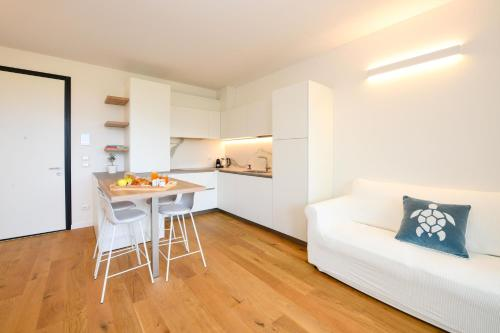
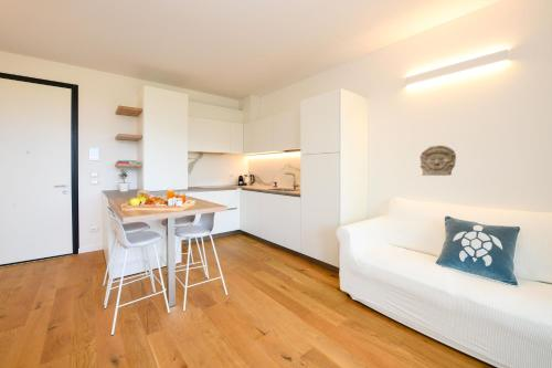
+ stone relief [420,144,457,177]
